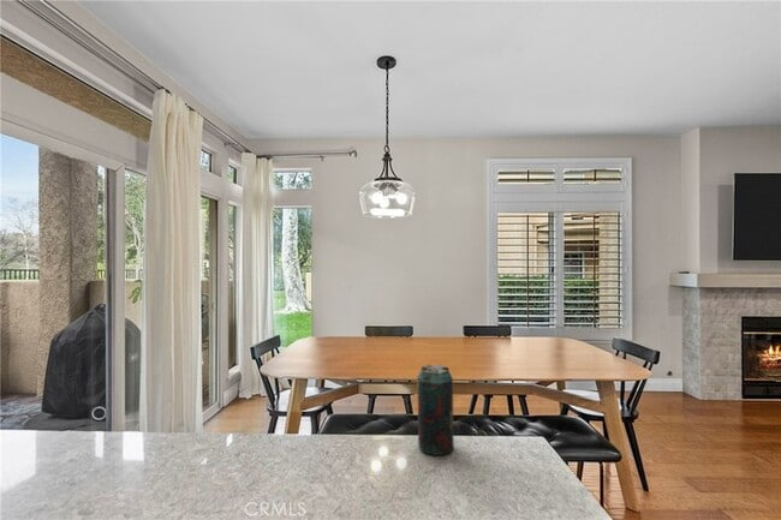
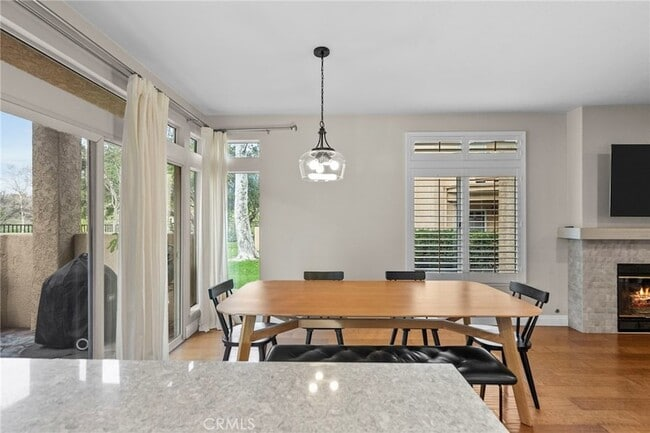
- beverage can [416,364,455,456]
